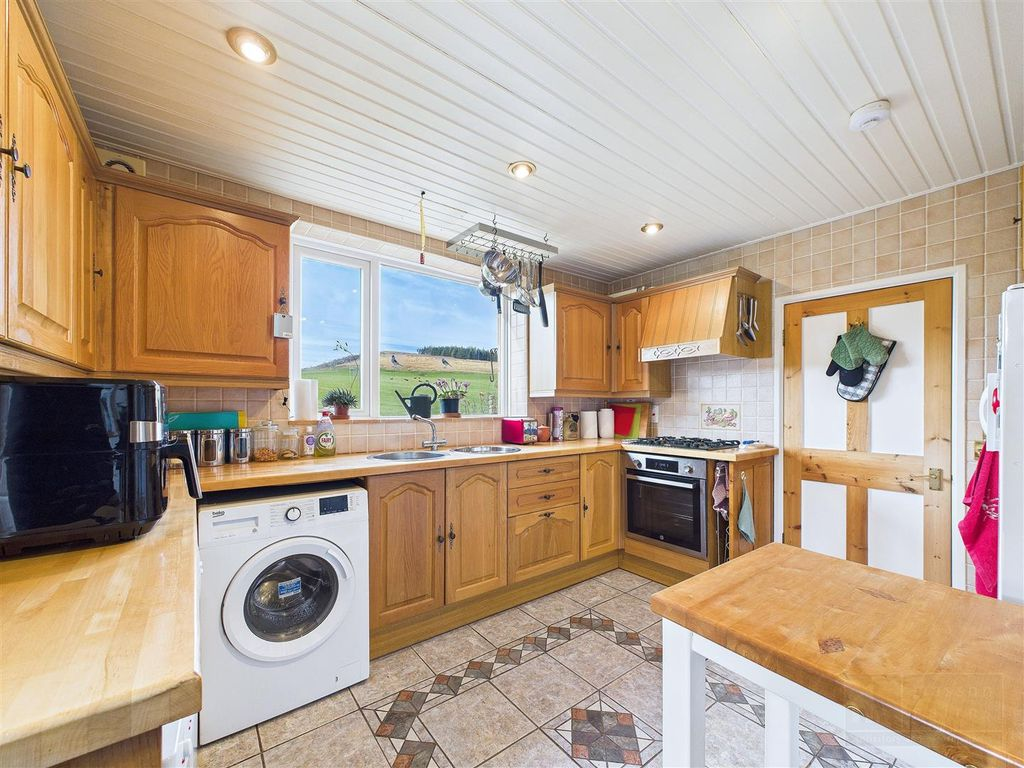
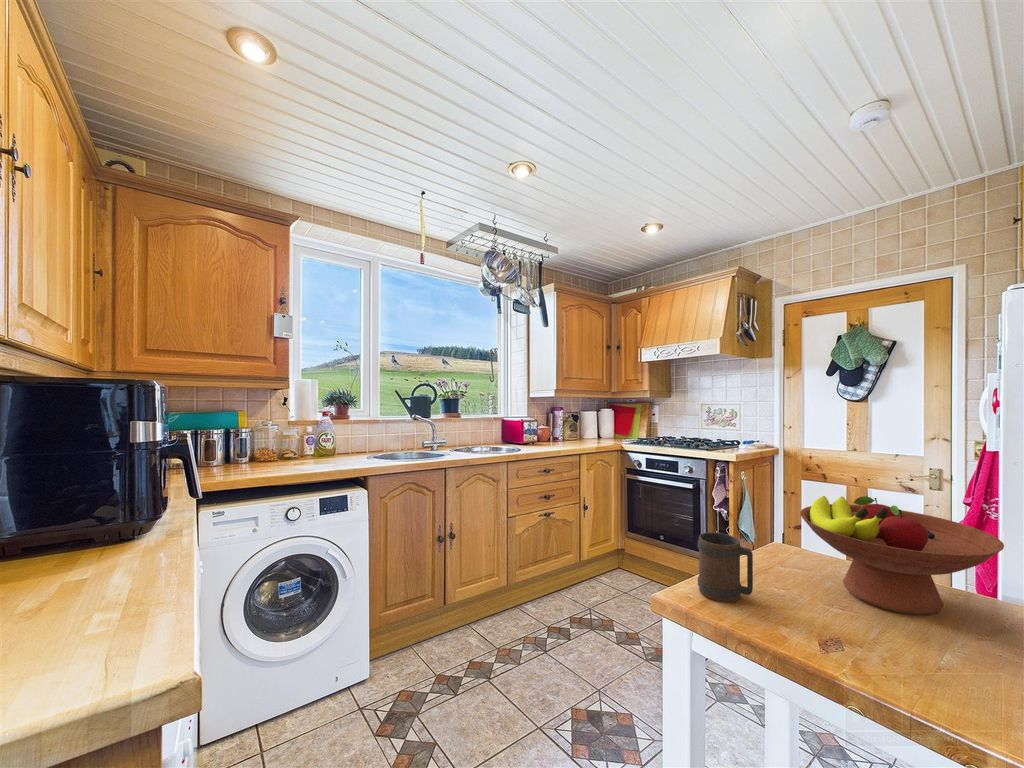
+ fruit bowl [799,495,1005,616]
+ mug [697,532,754,603]
